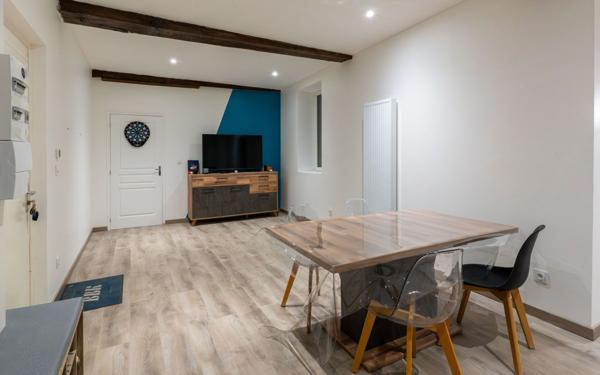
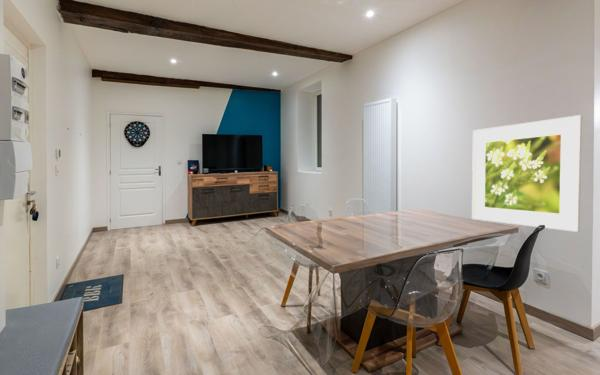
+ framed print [471,114,583,233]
